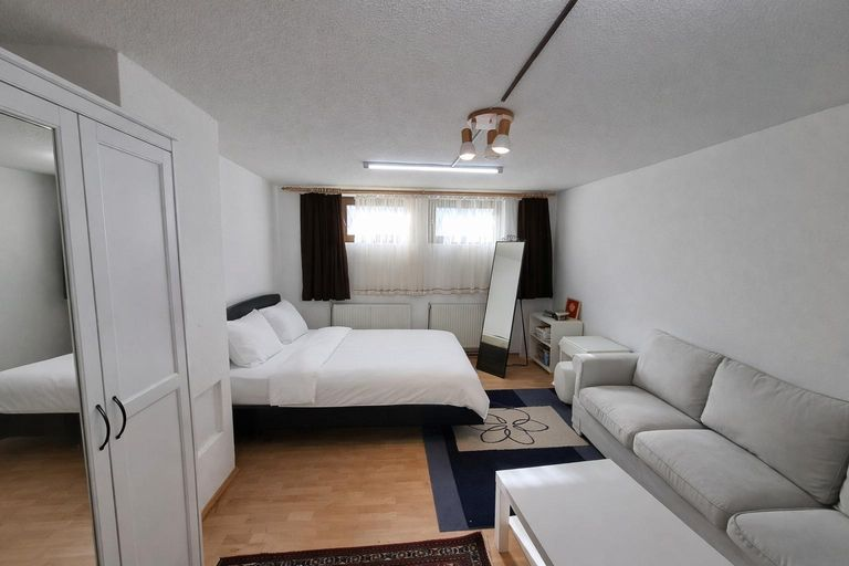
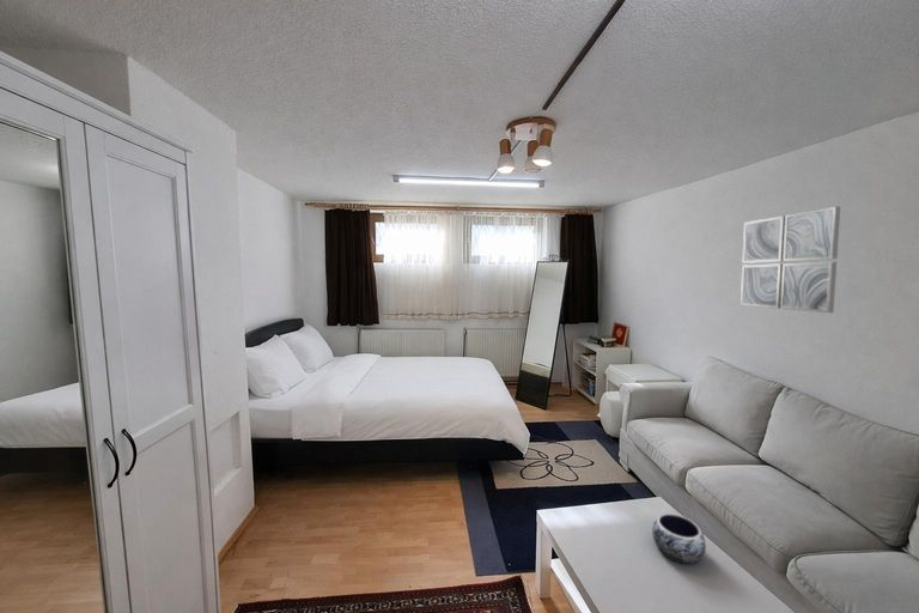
+ wall art [740,206,841,314]
+ decorative bowl [651,512,707,565]
